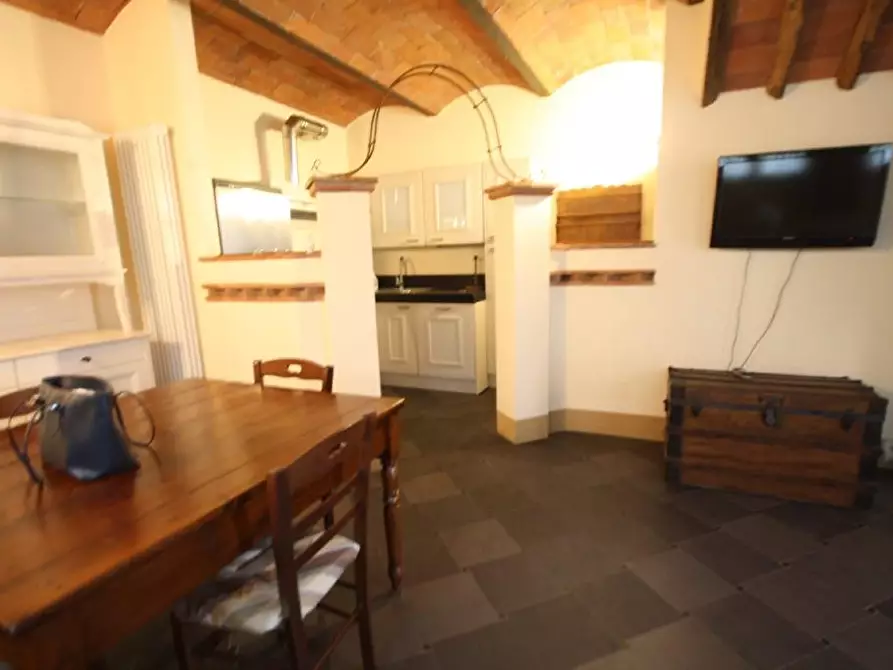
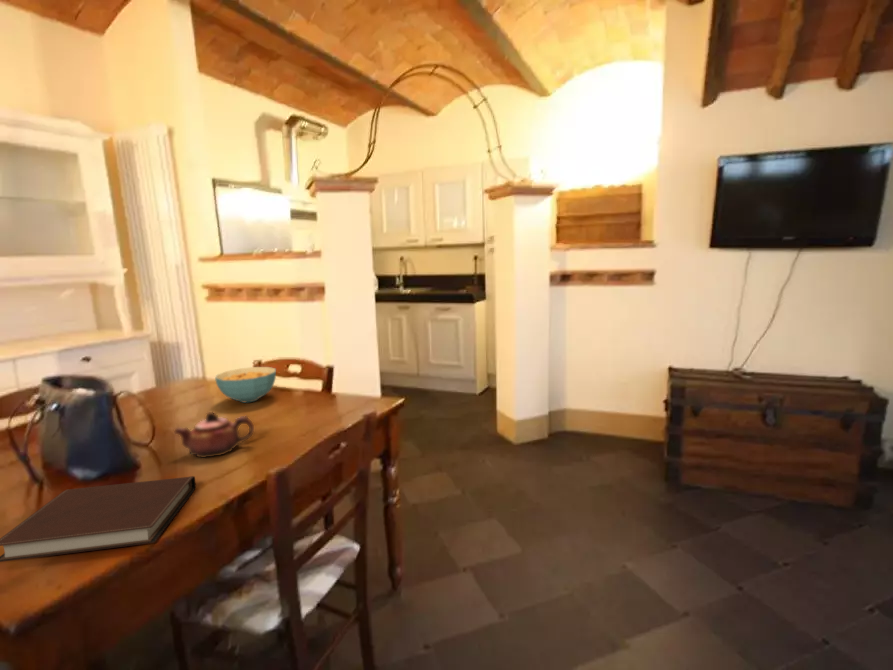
+ cereal bowl [214,366,277,404]
+ teapot [173,411,255,459]
+ notebook [0,475,197,563]
